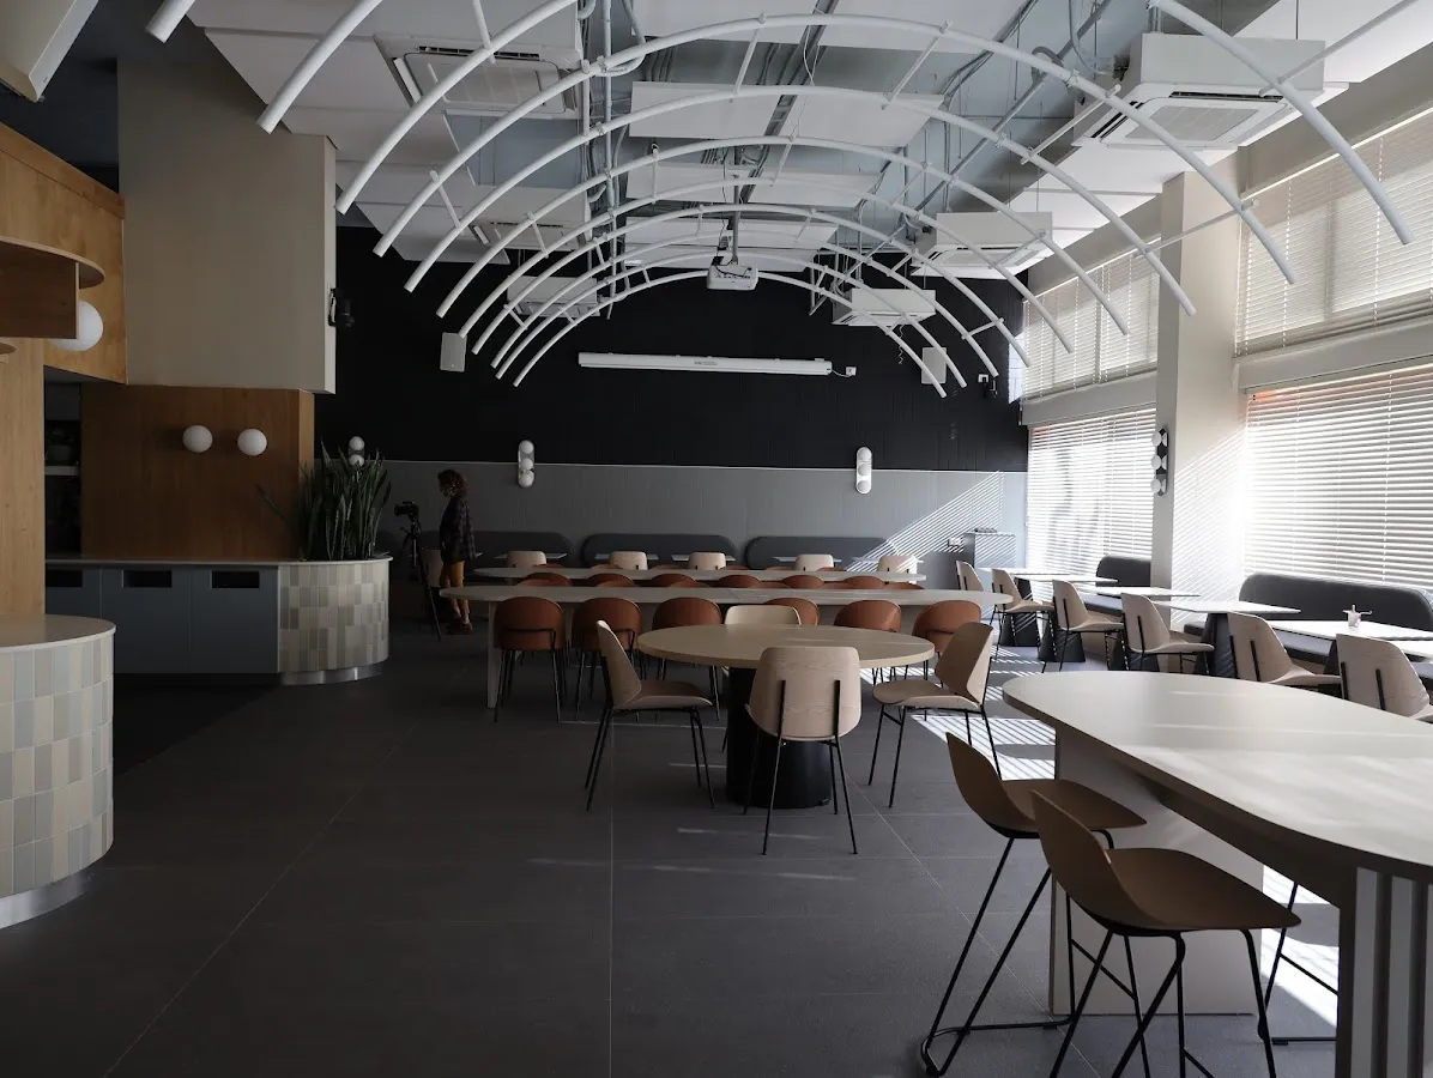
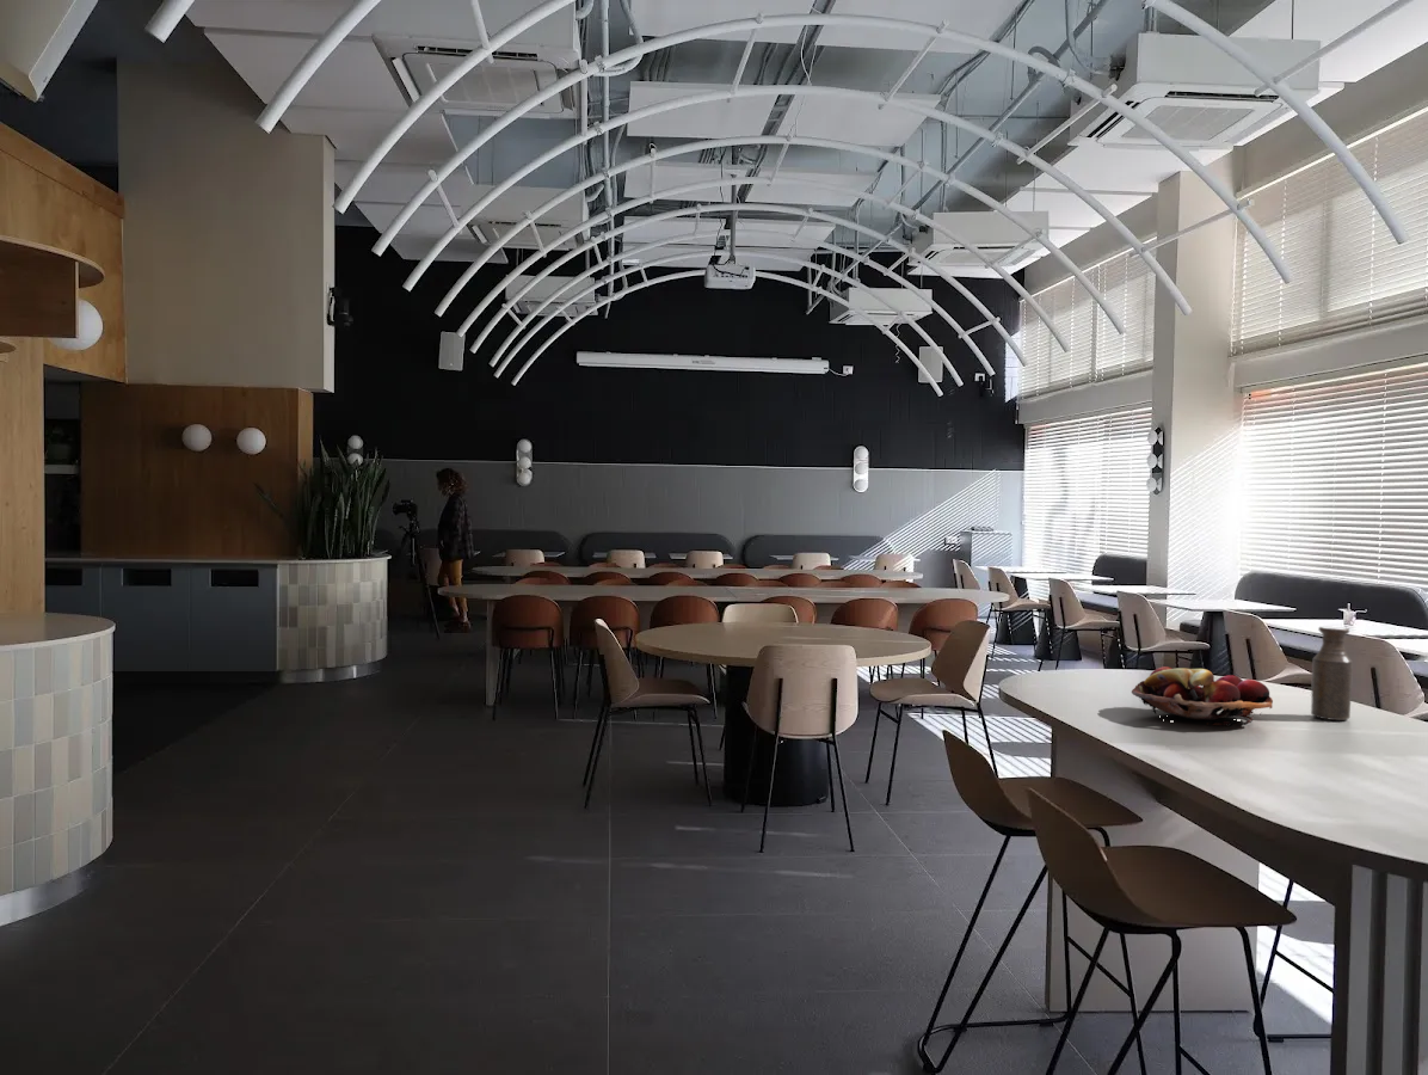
+ bottle [1310,625,1354,721]
+ fruit basket [1131,665,1274,727]
